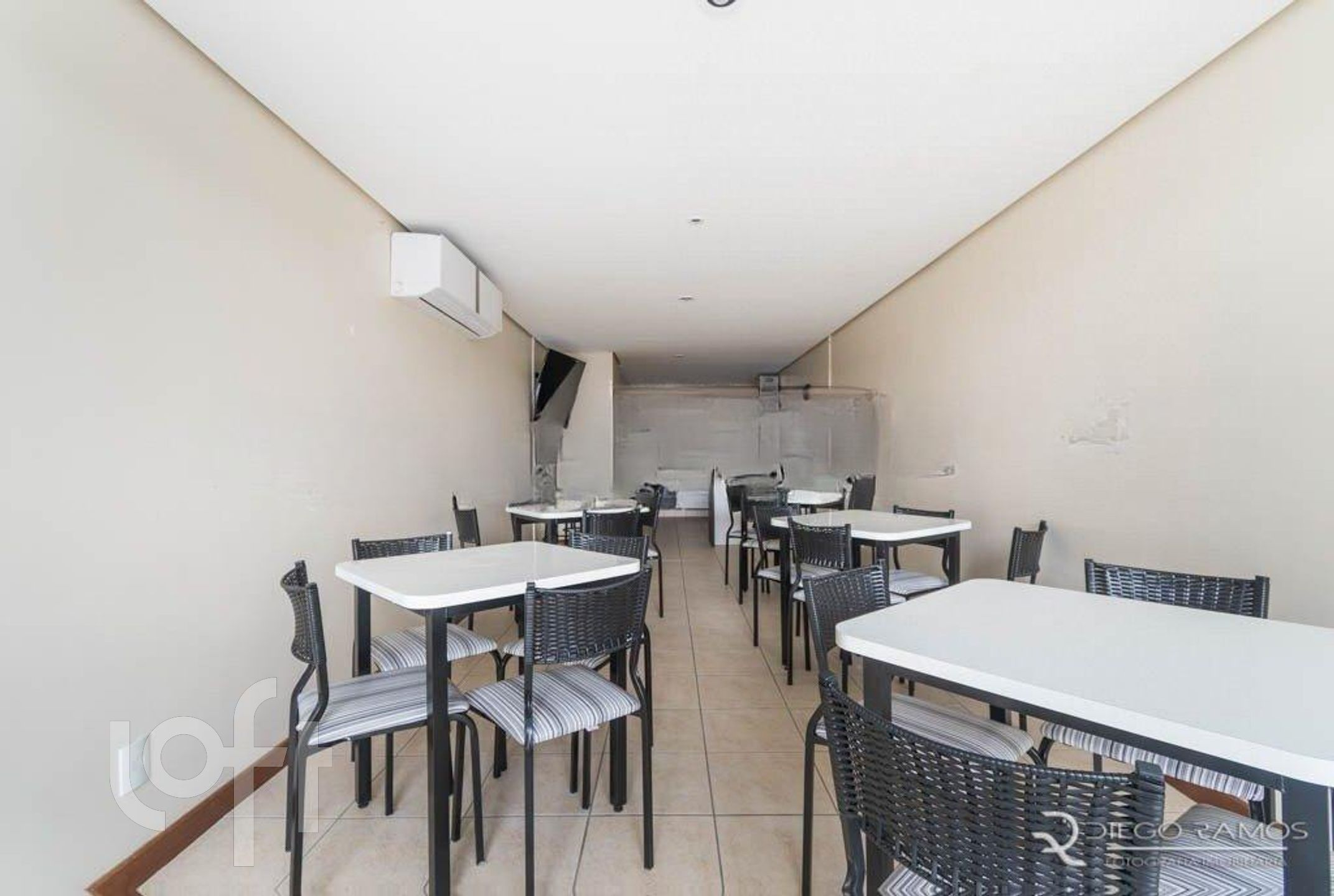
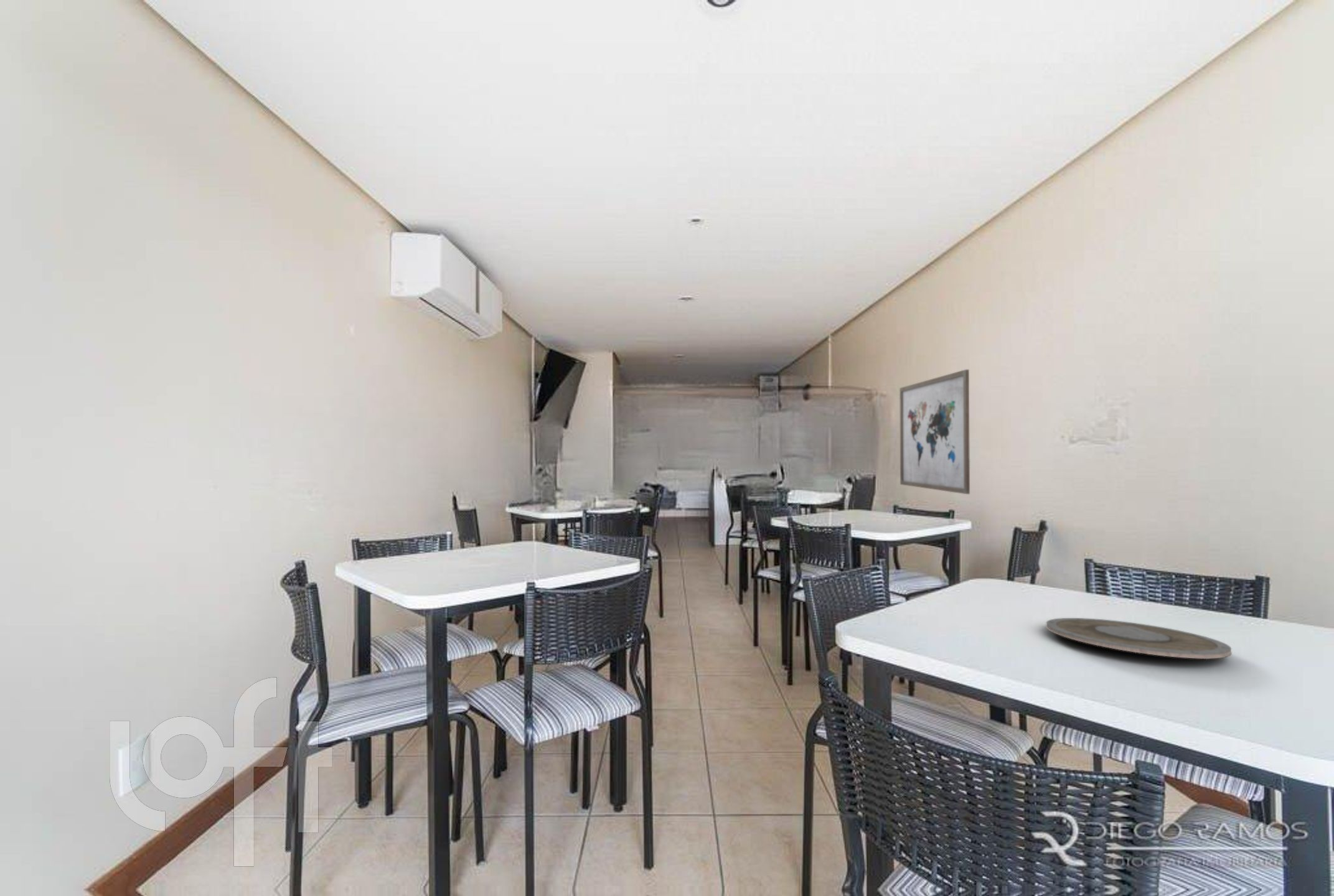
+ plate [1045,617,1233,660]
+ wall art [899,369,970,495]
